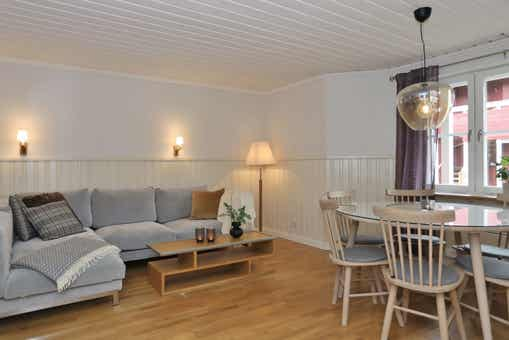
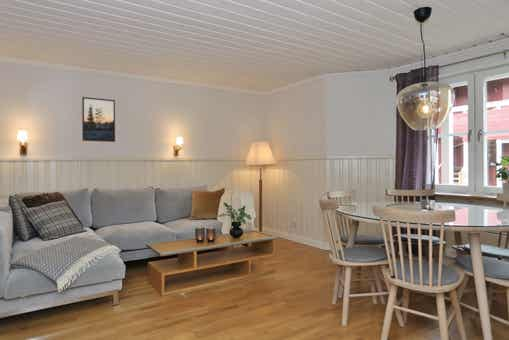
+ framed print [81,96,116,143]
